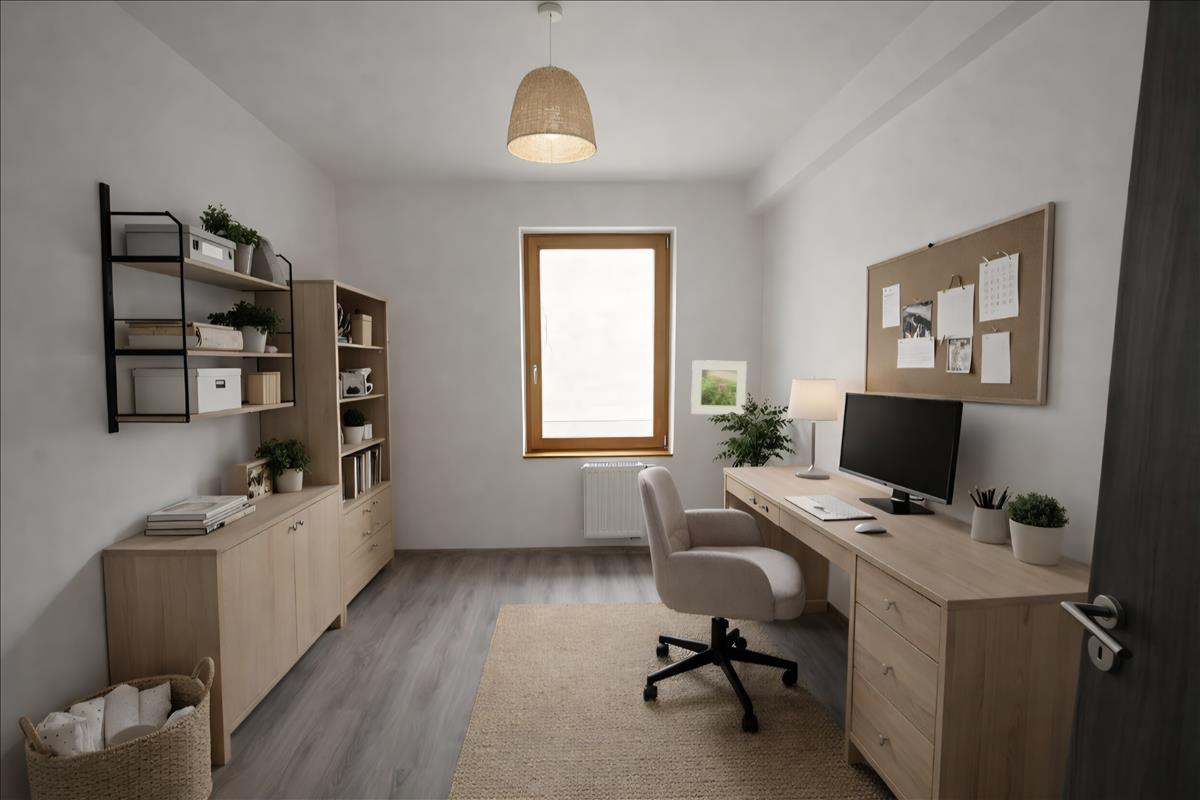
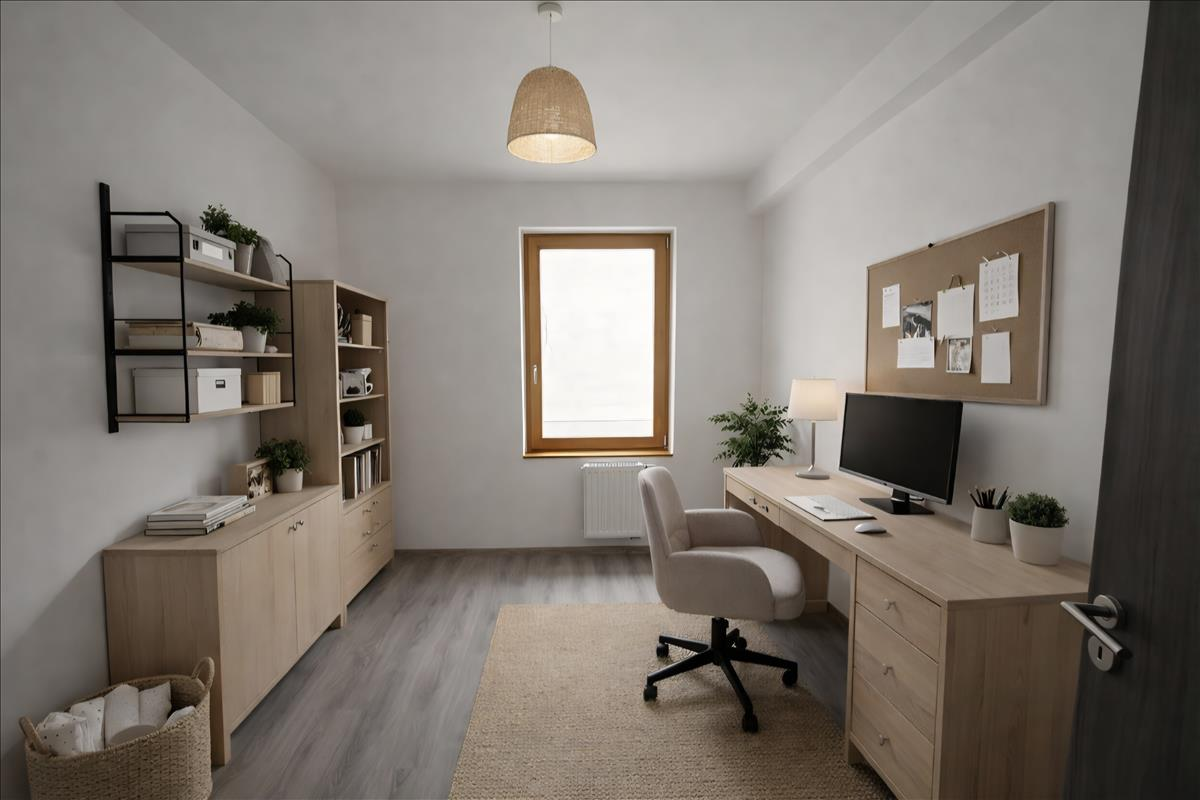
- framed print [690,359,748,416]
